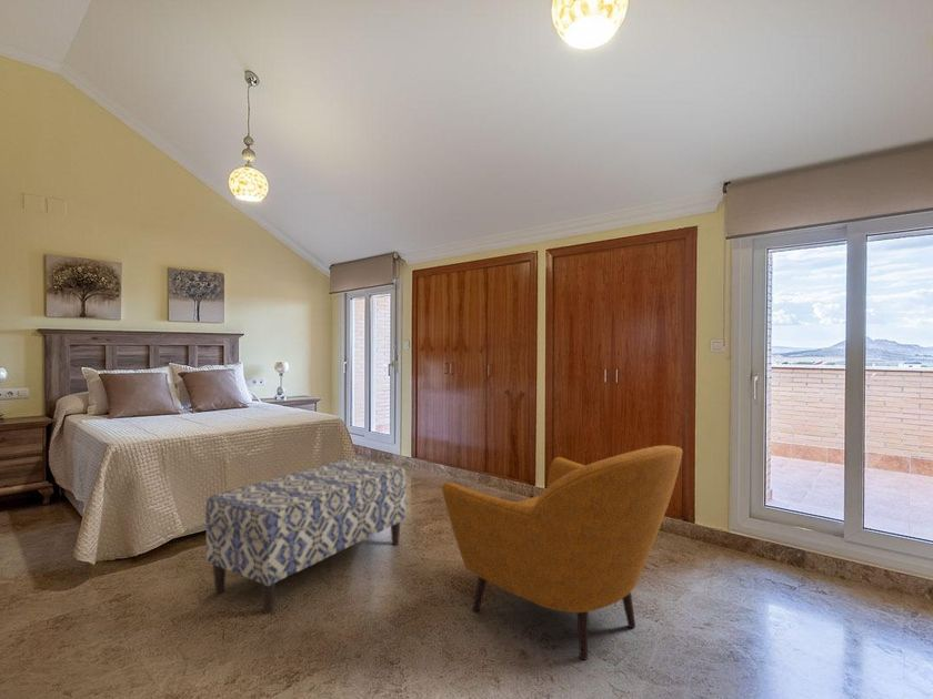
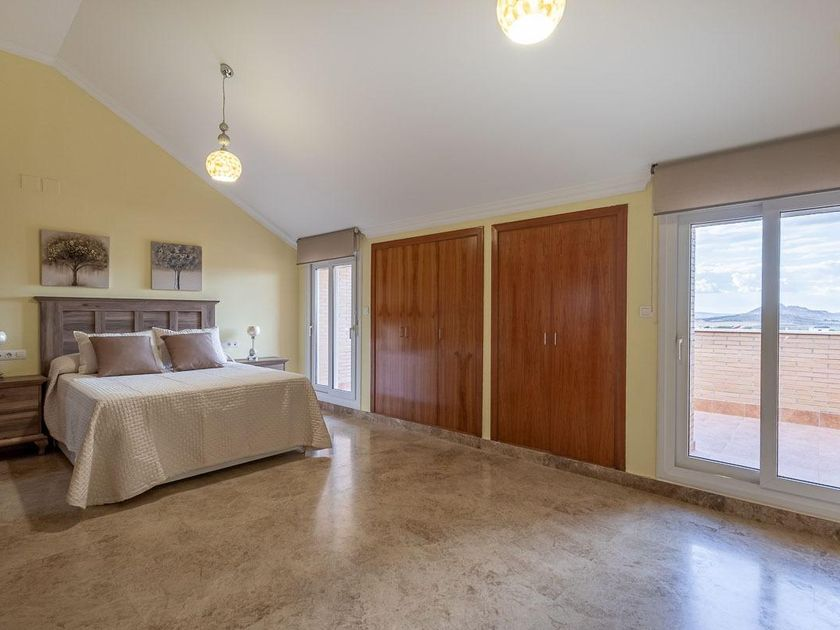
- bench [204,457,408,616]
- armchair [441,445,684,660]
